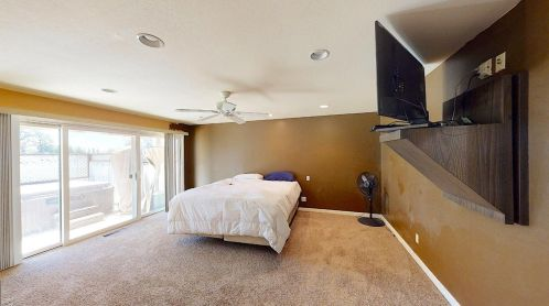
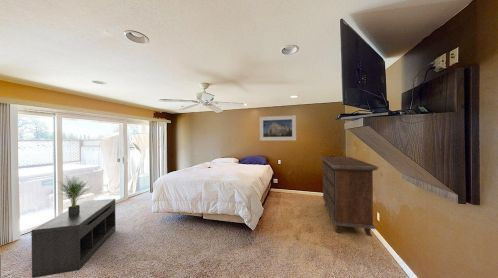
+ potted plant [56,175,92,216]
+ bench [30,198,117,278]
+ dresser [320,156,379,237]
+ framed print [259,114,297,142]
